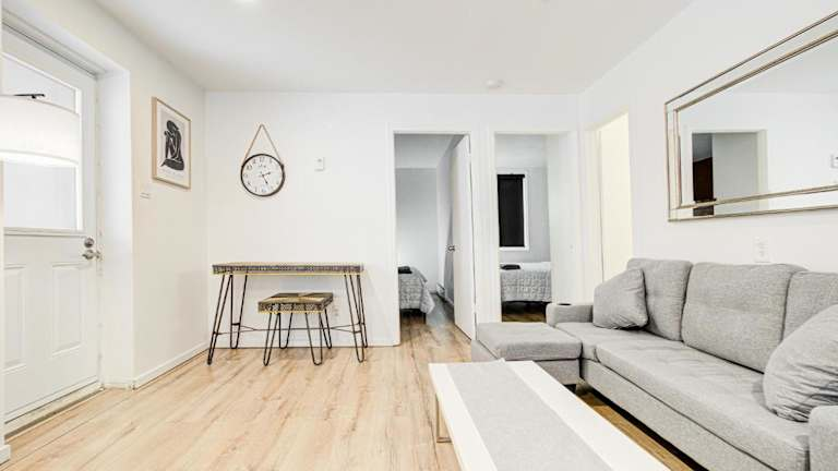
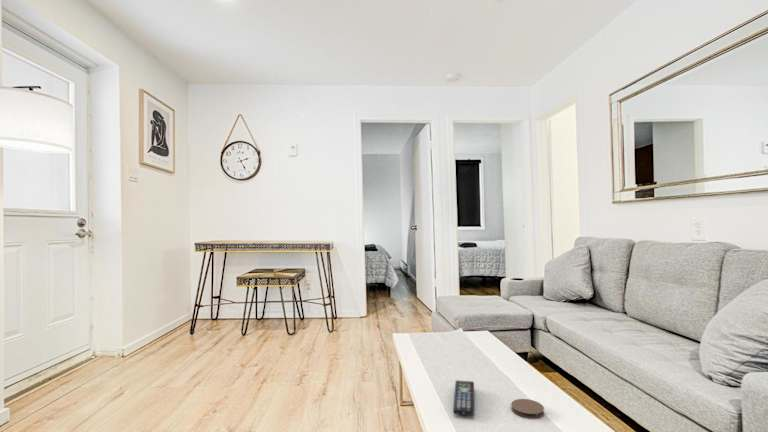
+ coaster [510,398,545,419]
+ remote control [452,379,475,416]
